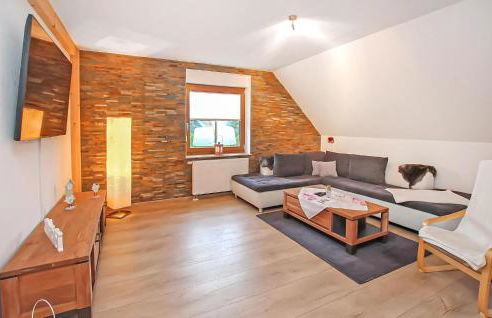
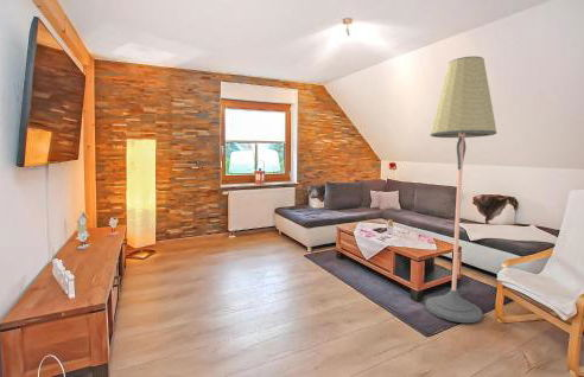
+ floor lamp [424,56,497,324]
